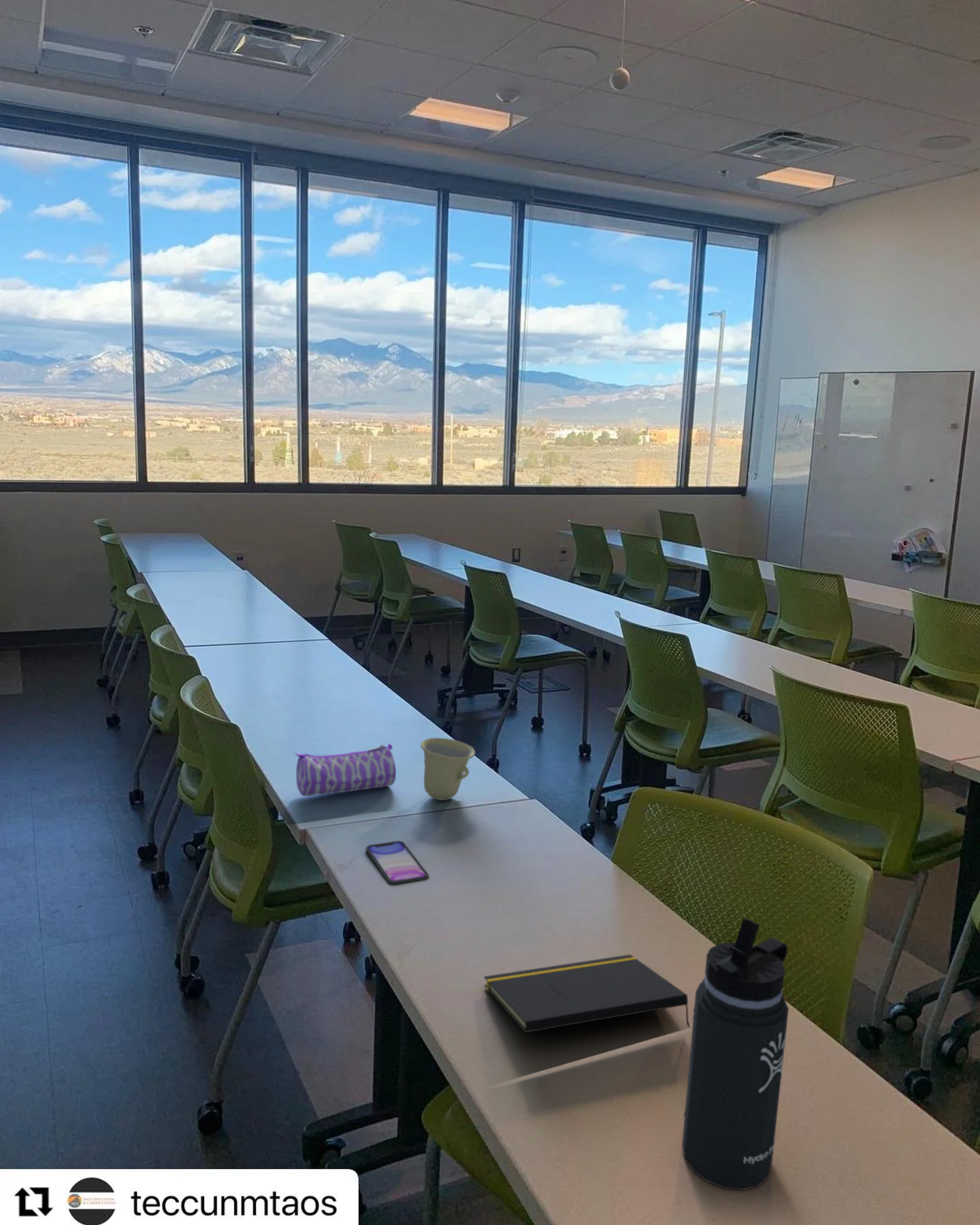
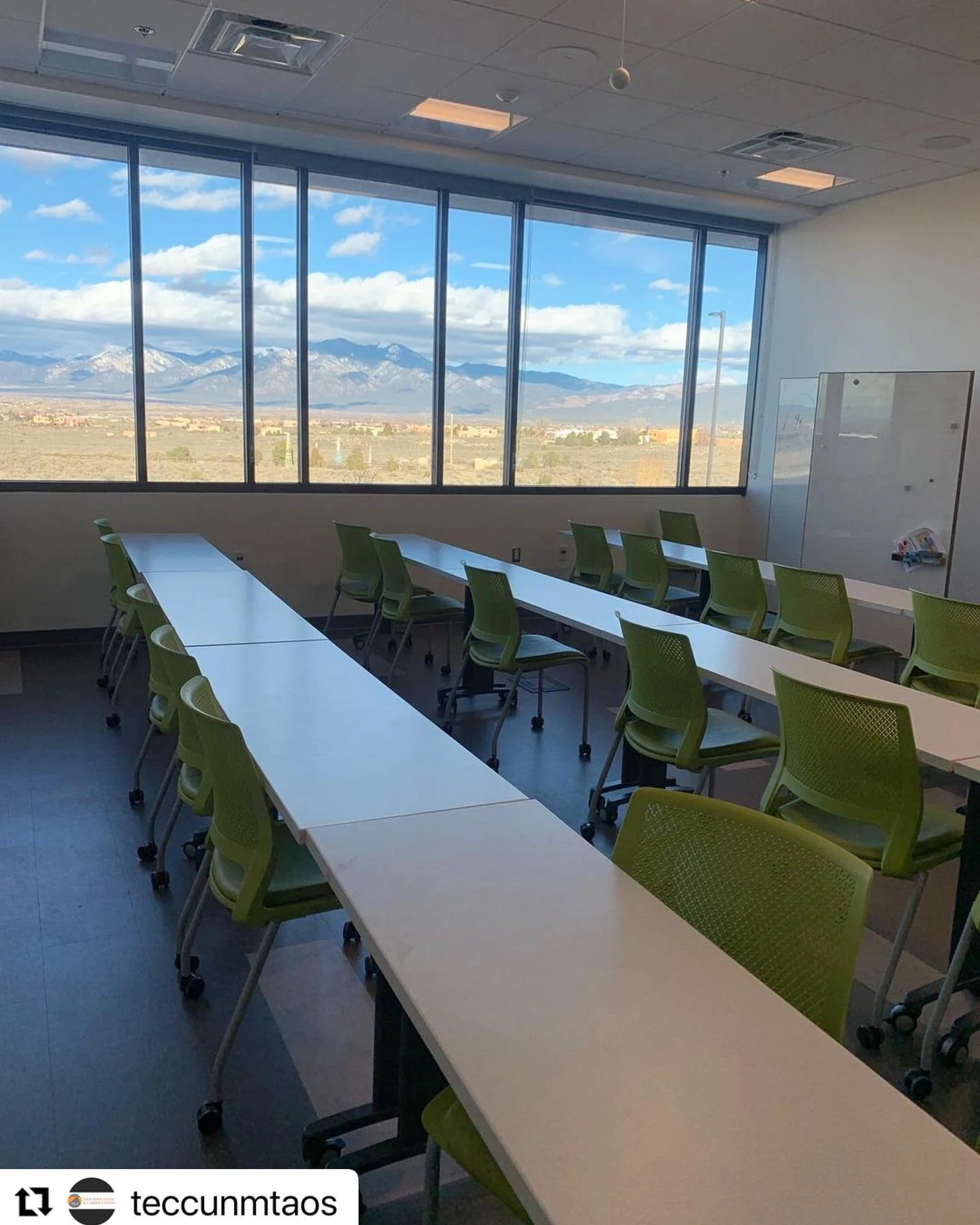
- cup [420,737,476,801]
- smartphone [365,840,429,885]
- notepad [483,954,689,1034]
- thermos bottle [681,917,789,1191]
- pencil case [294,742,397,797]
